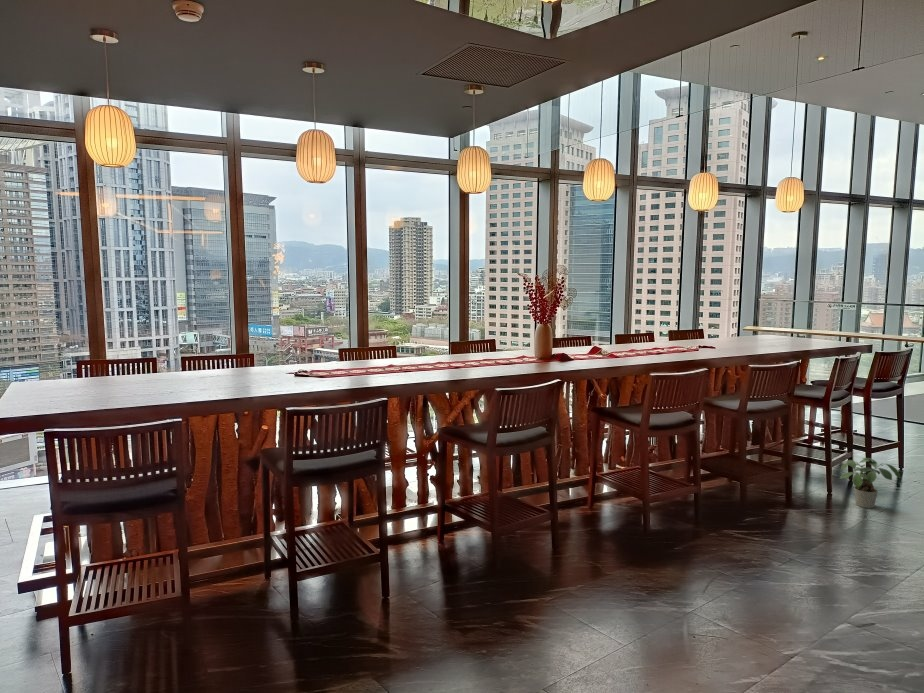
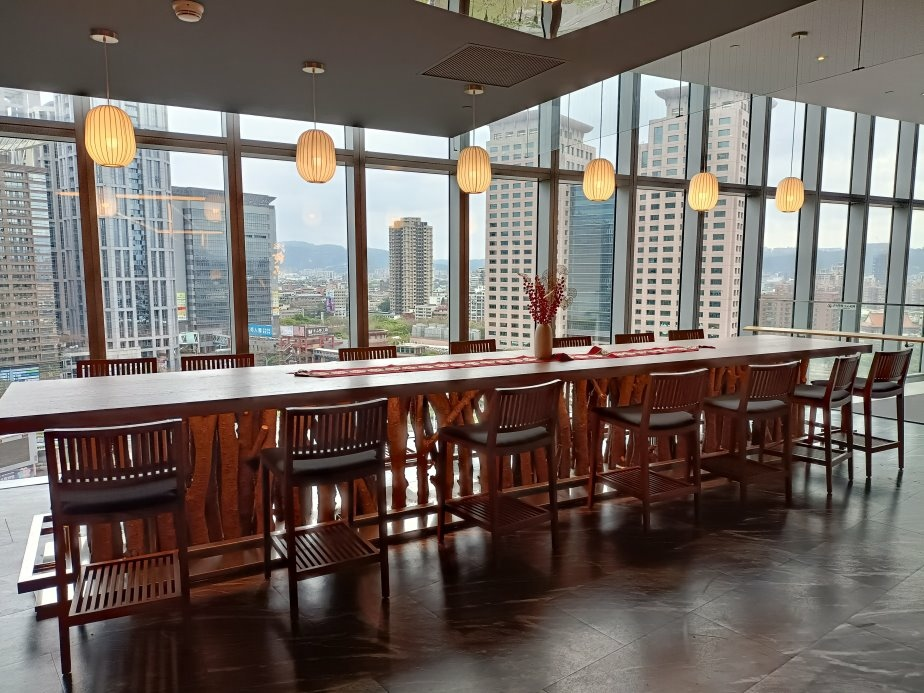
- potted plant [839,457,902,509]
